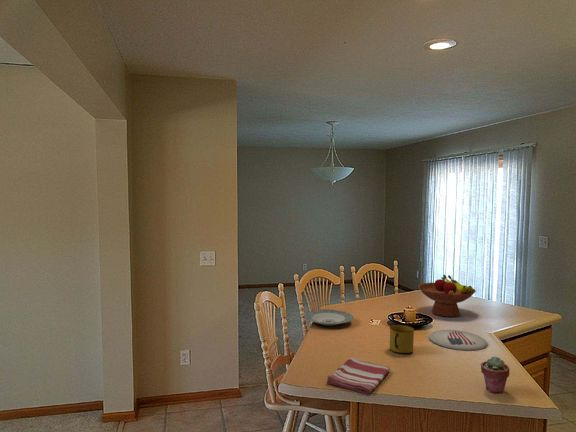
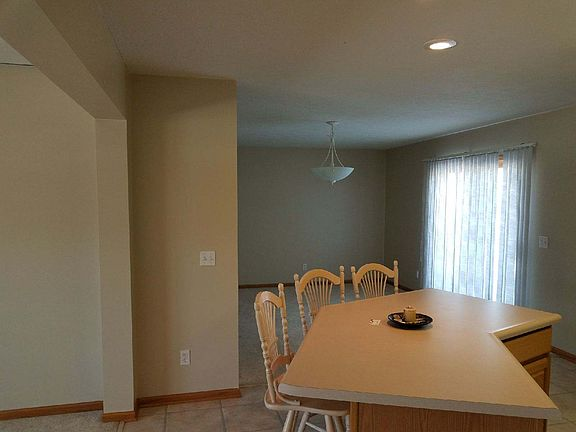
- potted succulent [480,356,510,394]
- plate [428,329,488,352]
- dish towel [326,357,391,395]
- plate [303,308,354,327]
- fruit bowl [417,274,477,318]
- mug [389,323,415,354]
